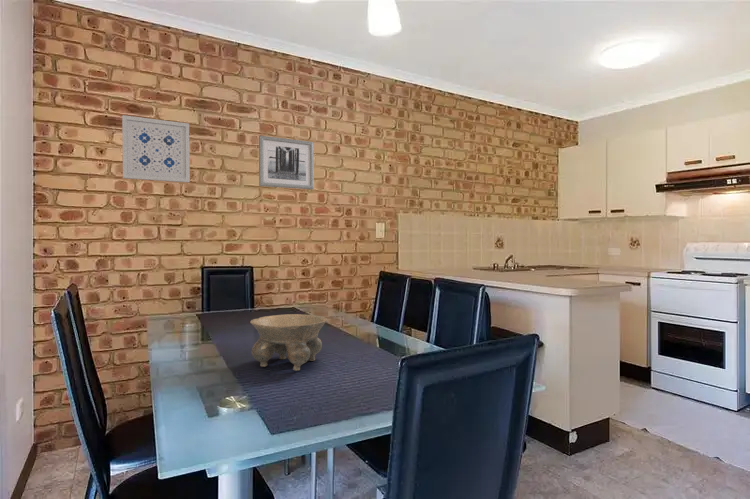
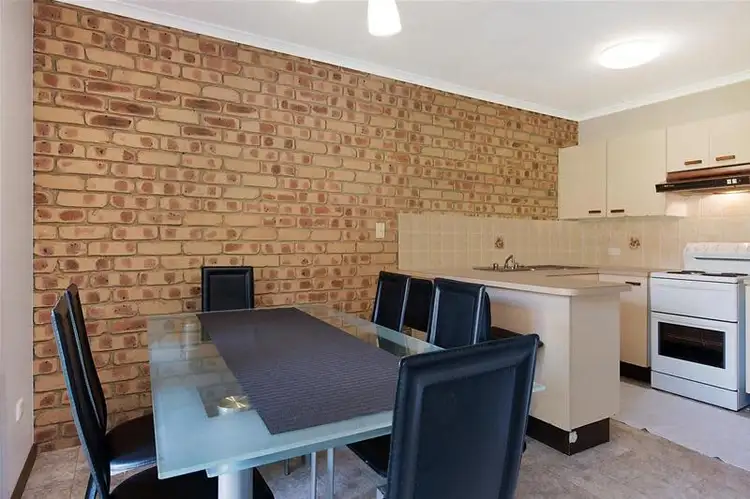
- wall art [258,135,315,190]
- wall art [121,114,191,183]
- bowl [249,313,329,372]
